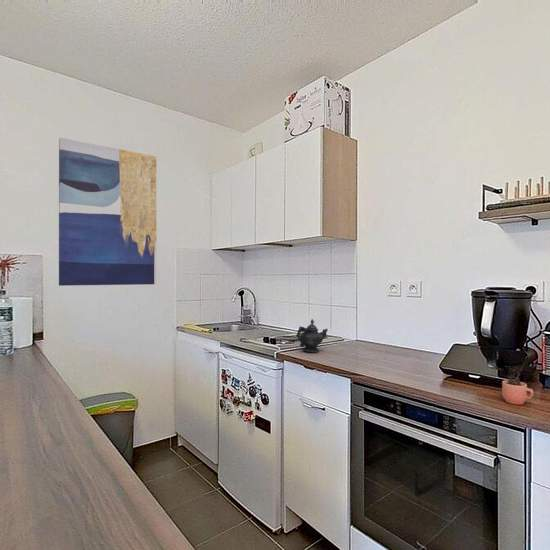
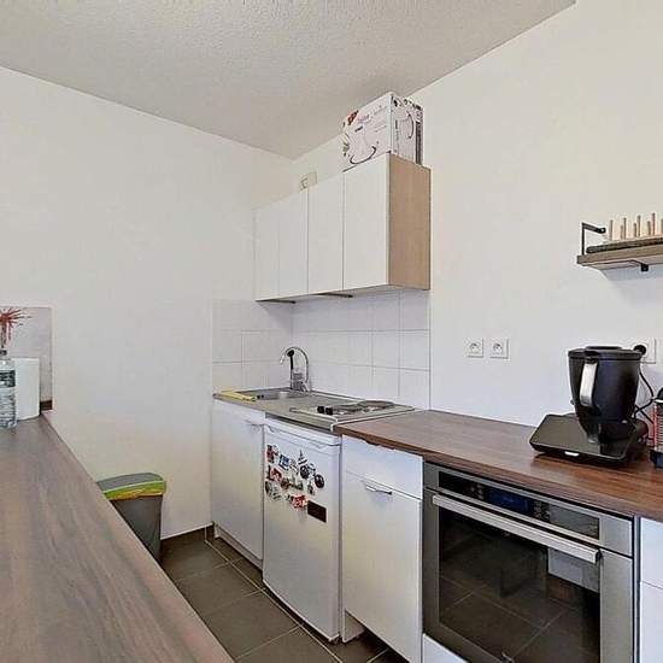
- wall art [58,137,157,287]
- cocoa [501,365,534,406]
- teapot [296,318,329,353]
